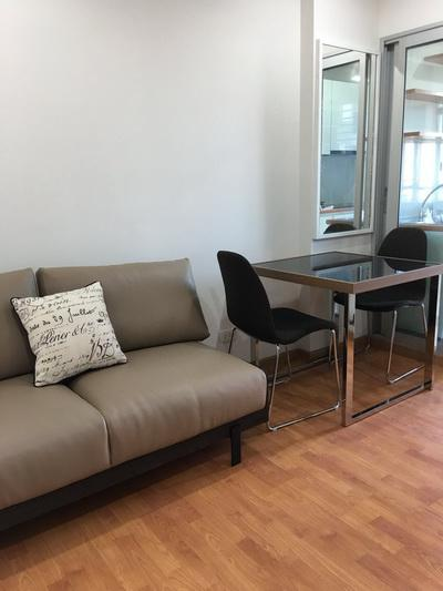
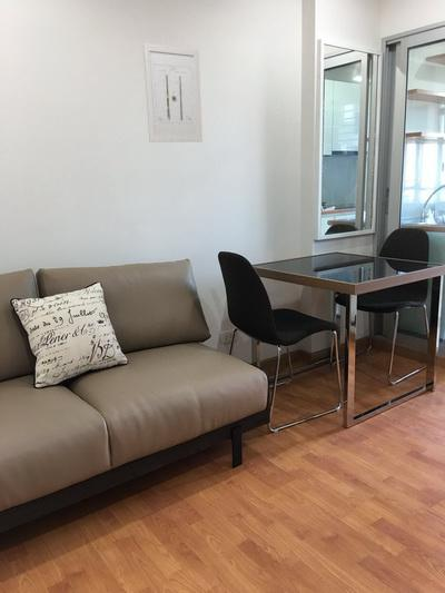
+ wall art [142,42,204,144]
